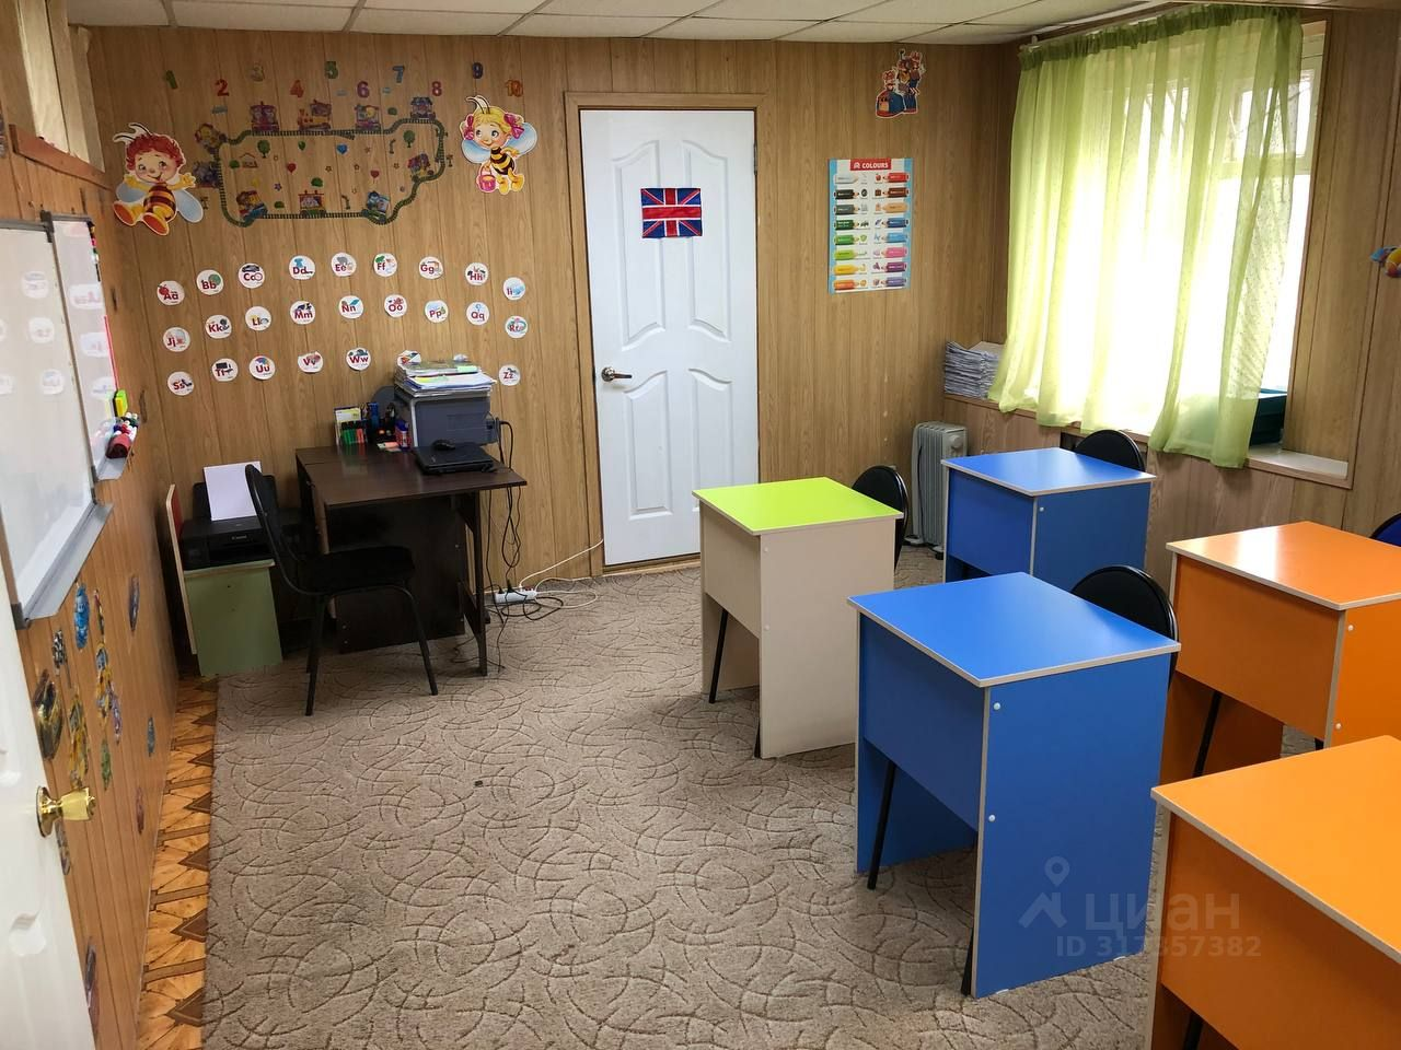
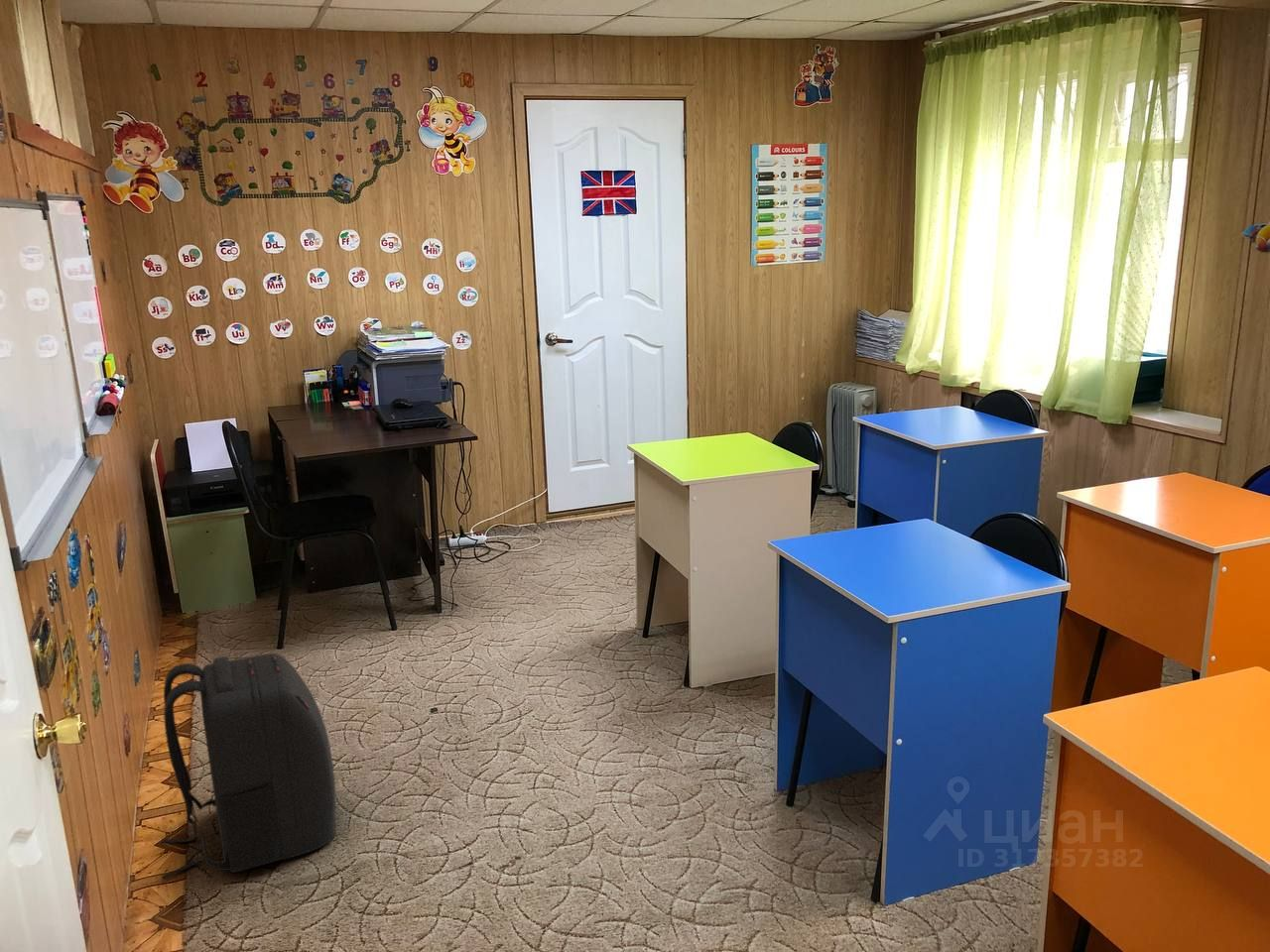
+ backpack [160,653,336,881]
